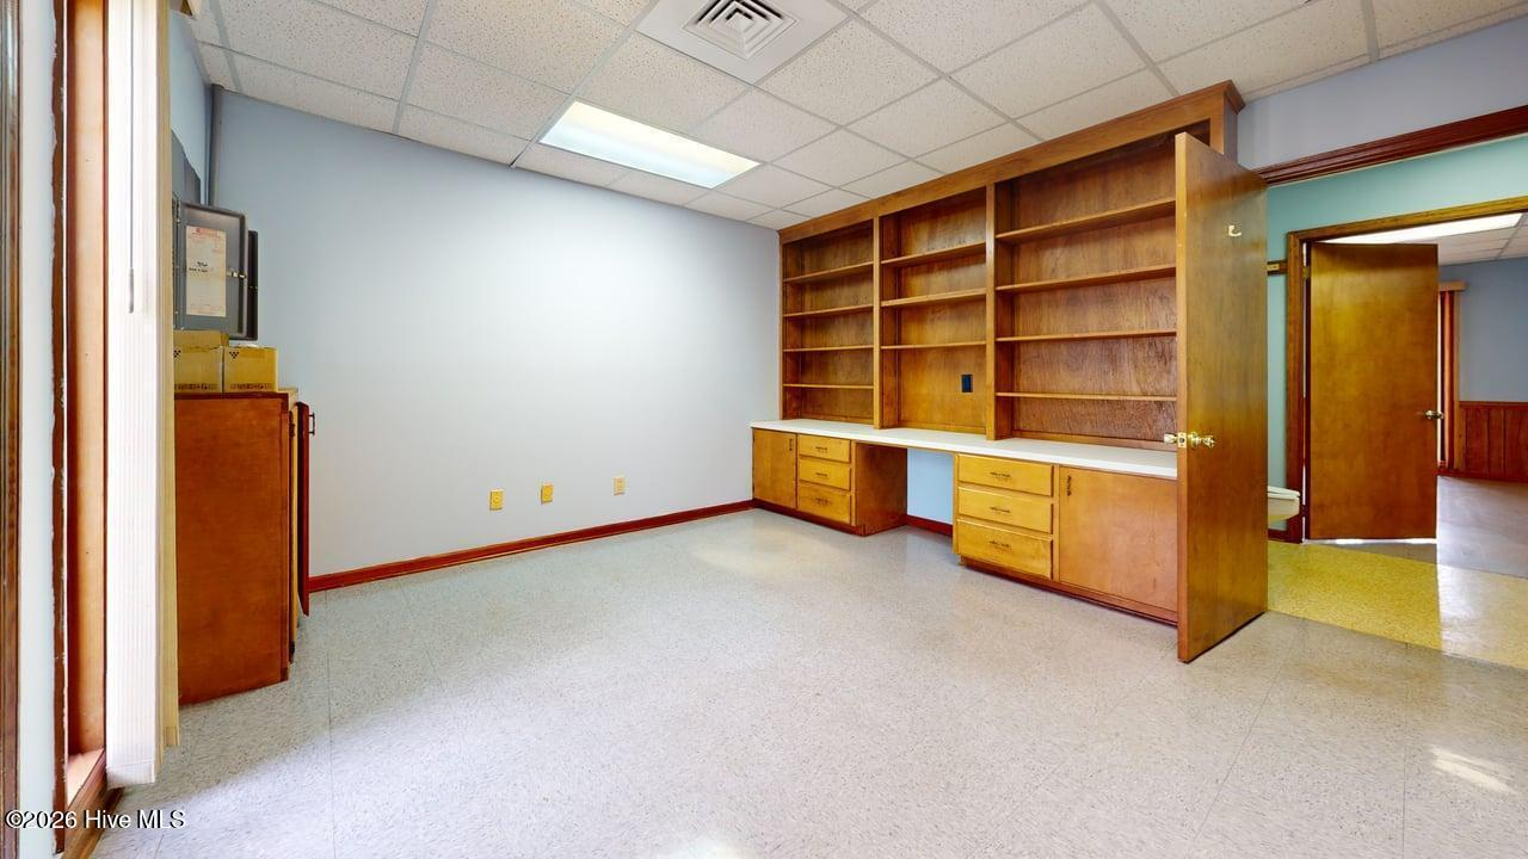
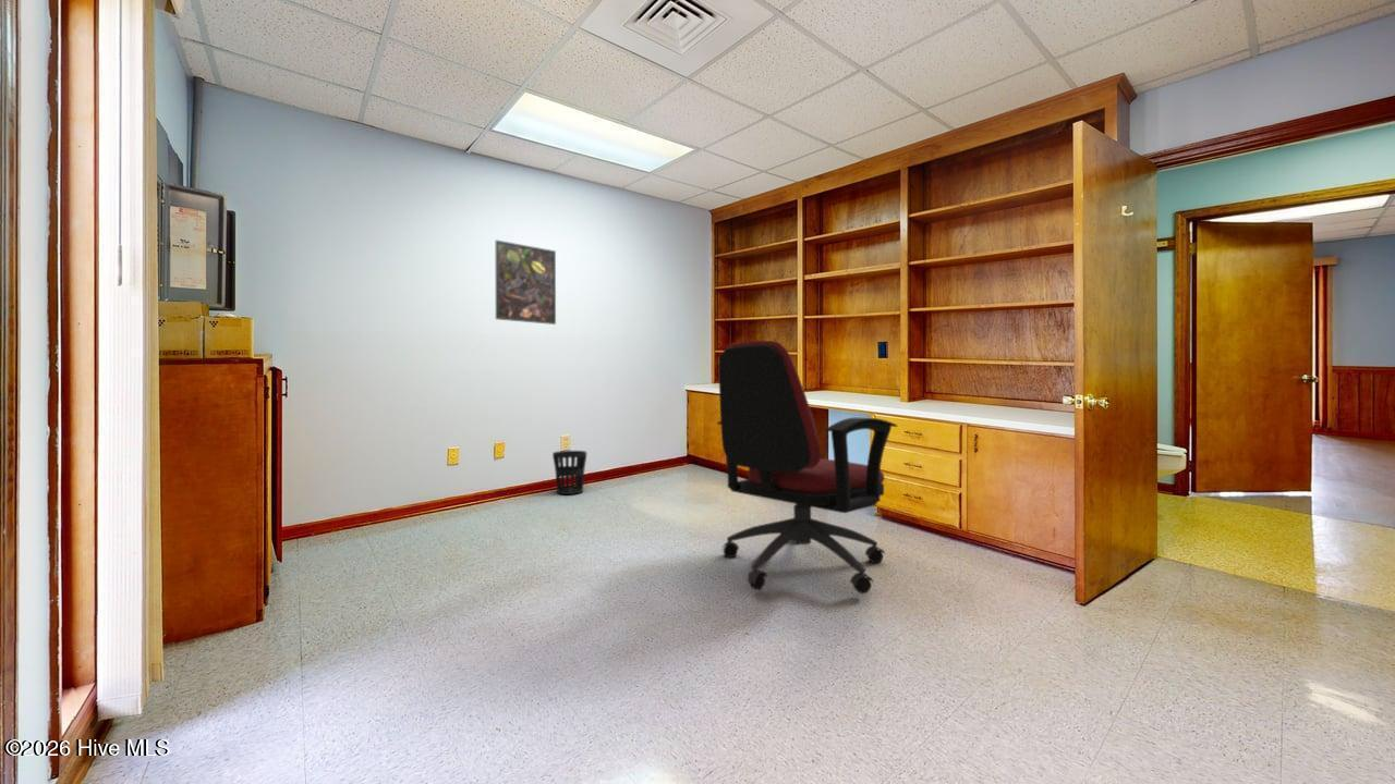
+ wastebasket [551,450,587,495]
+ office chair [716,340,898,595]
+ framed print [495,240,557,326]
